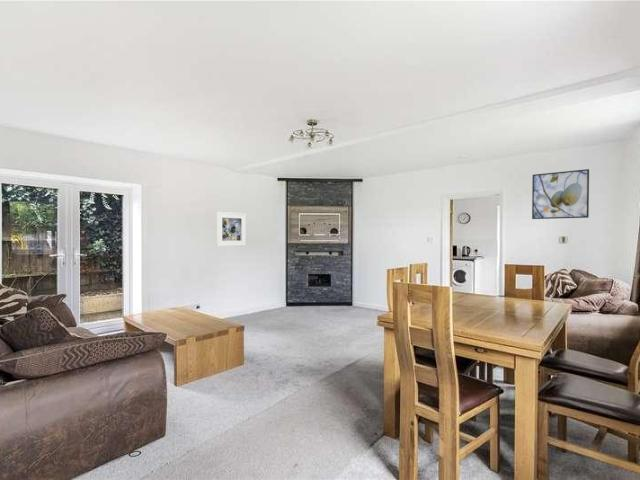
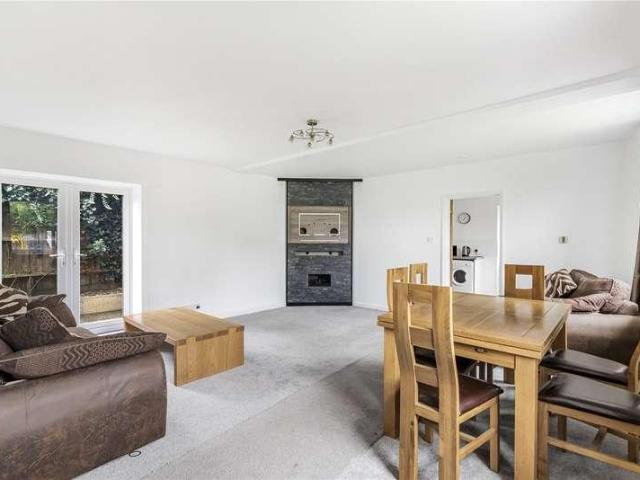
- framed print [216,211,247,247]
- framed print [531,168,590,220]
